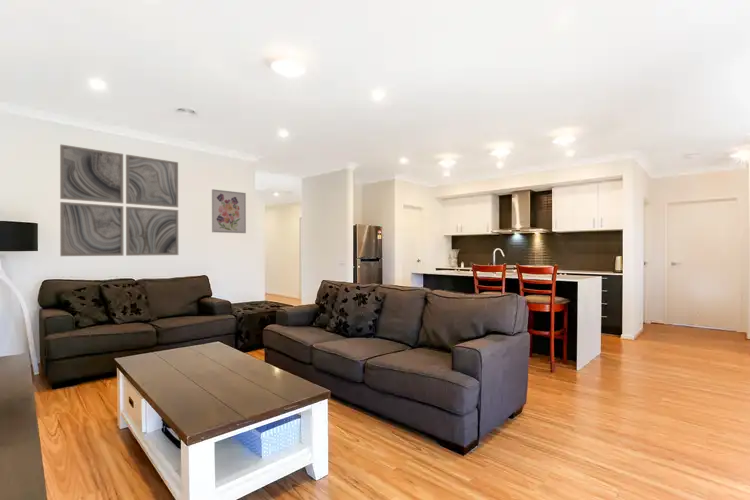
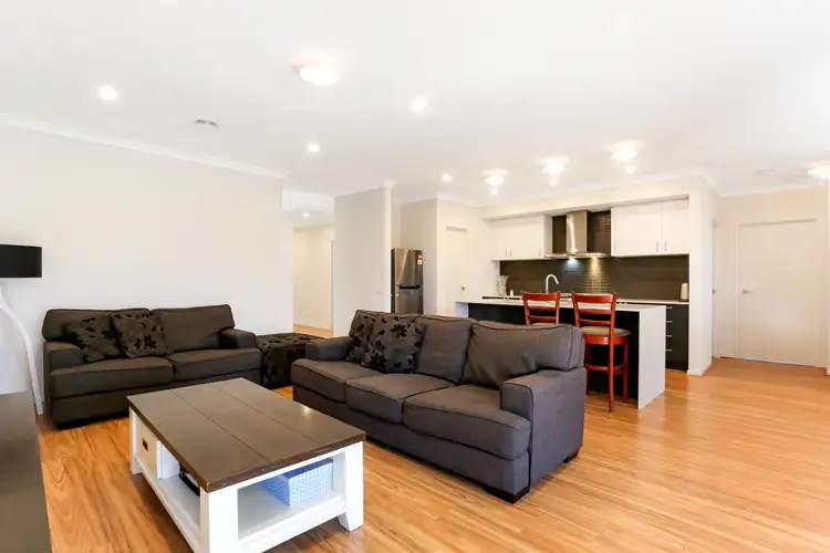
- wall art [211,188,247,234]
- wall art [59,143,179,257]
